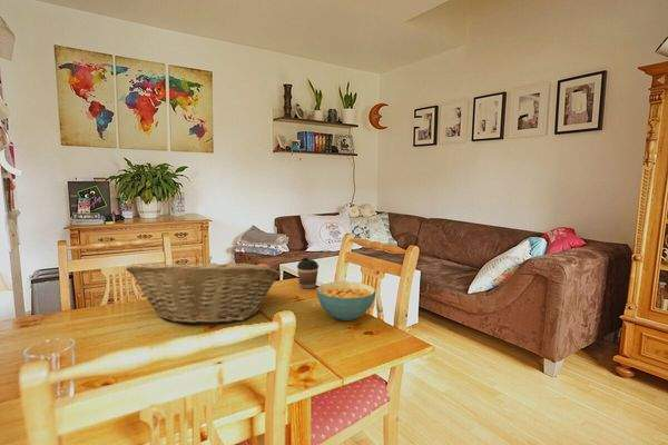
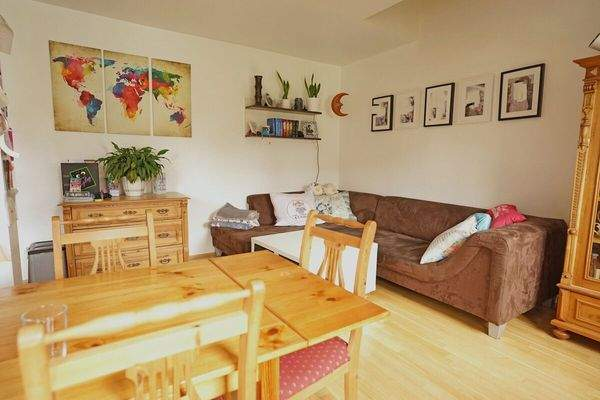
- cereal bowl [315,280,377,322]
- coffee cup [296,257,320,289]
- fruit basket [125,256,282,326]
